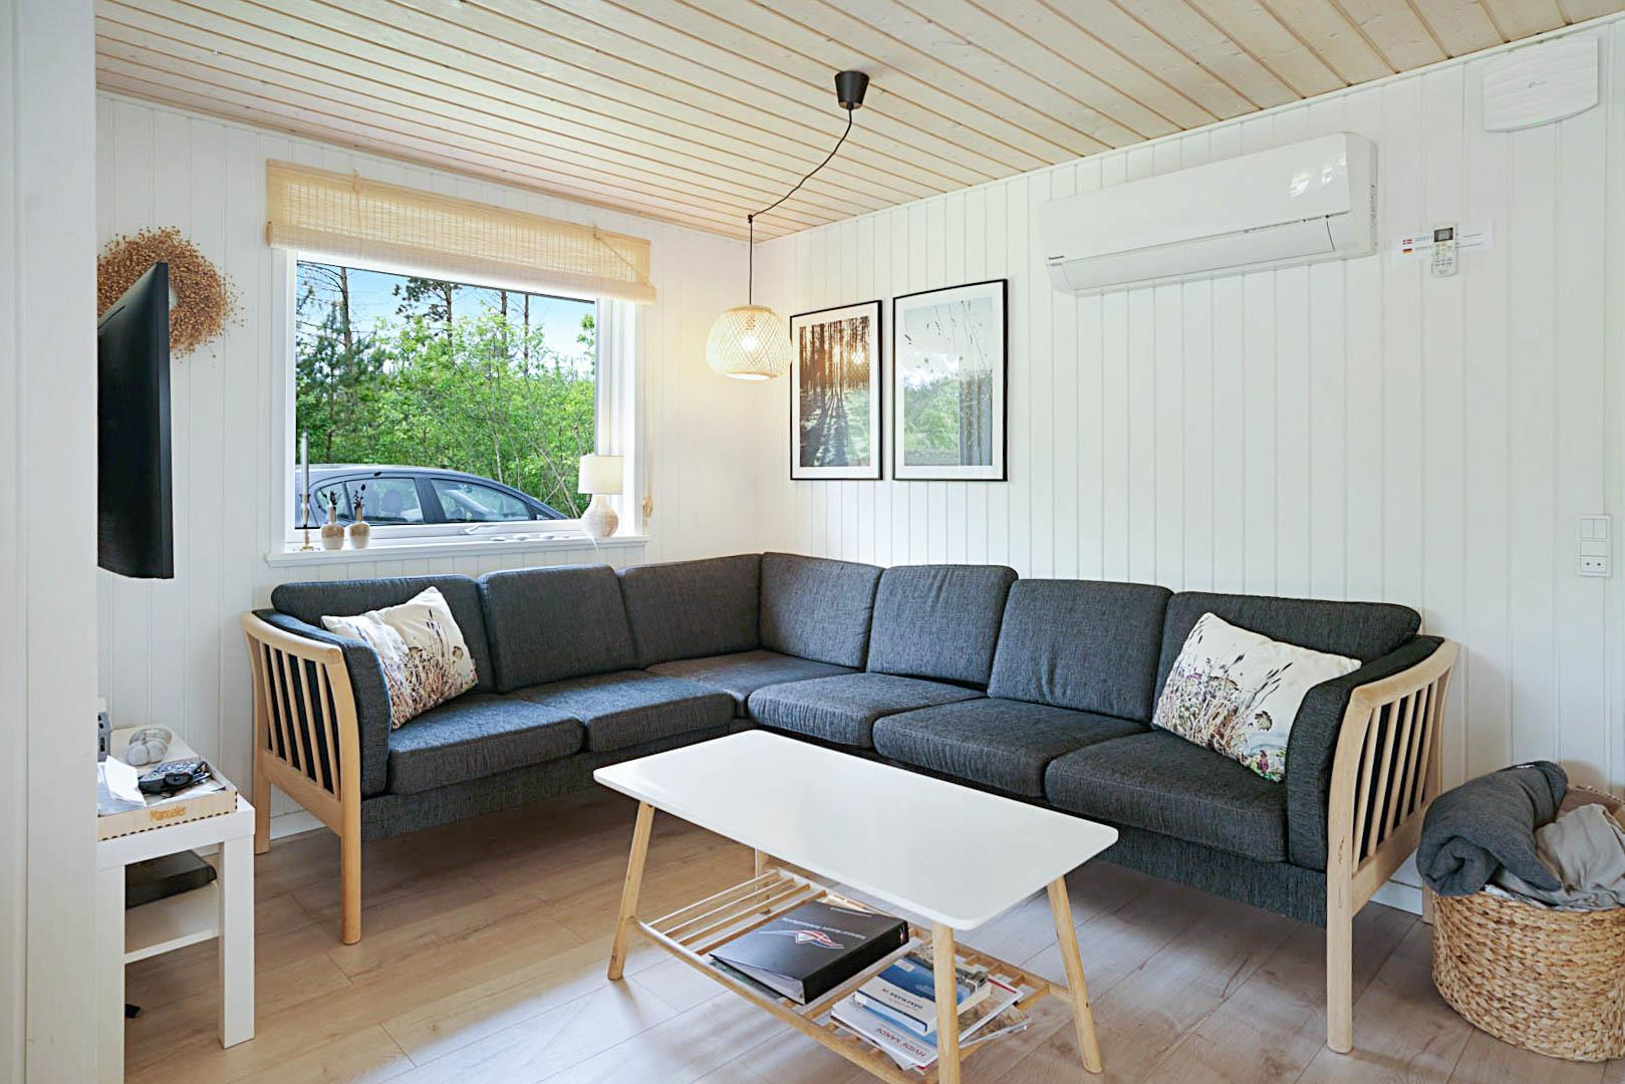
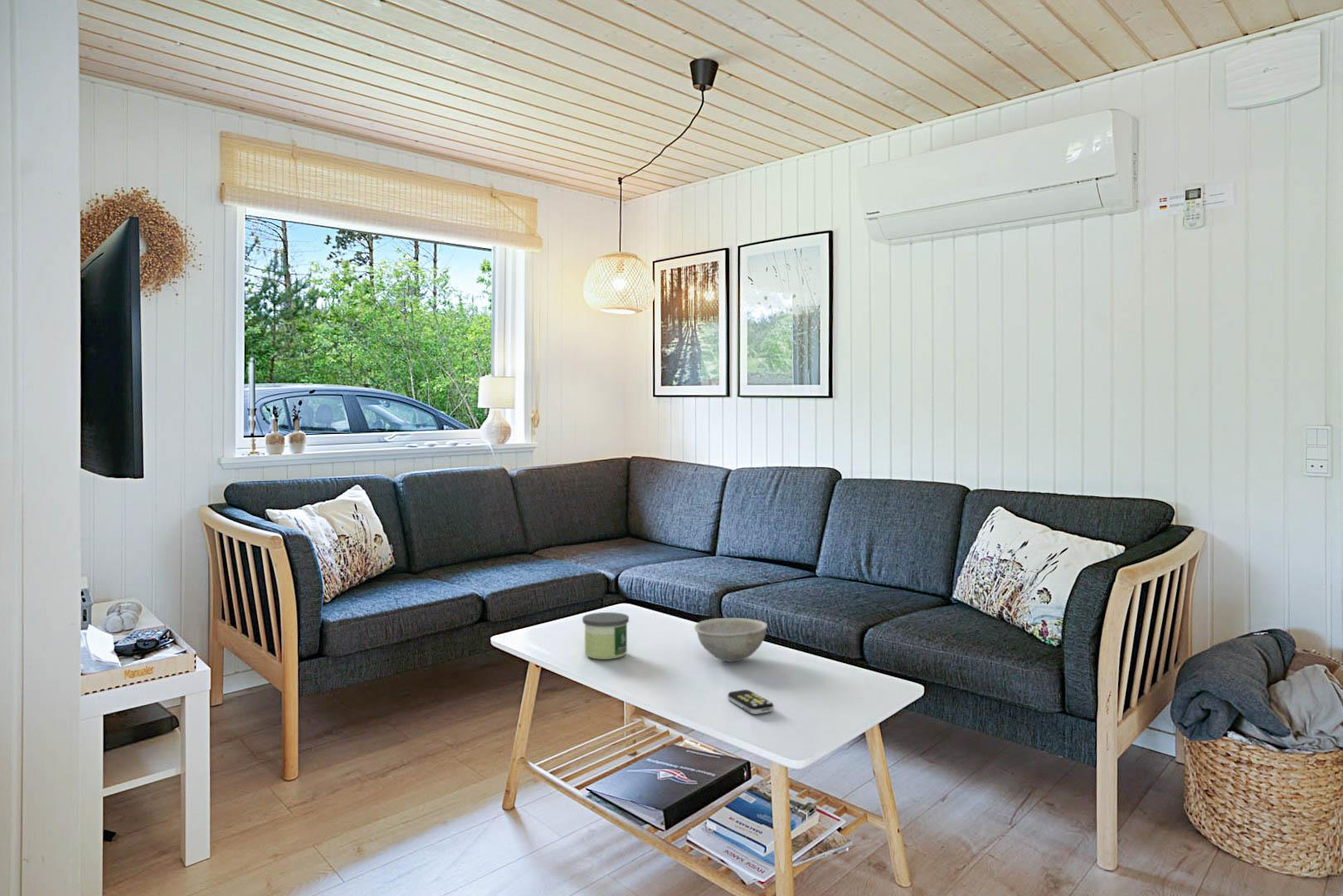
+ candle [581,611,630,660]
+ remote control [727,689,775,715]
+ bowl [693,617,768,663]
